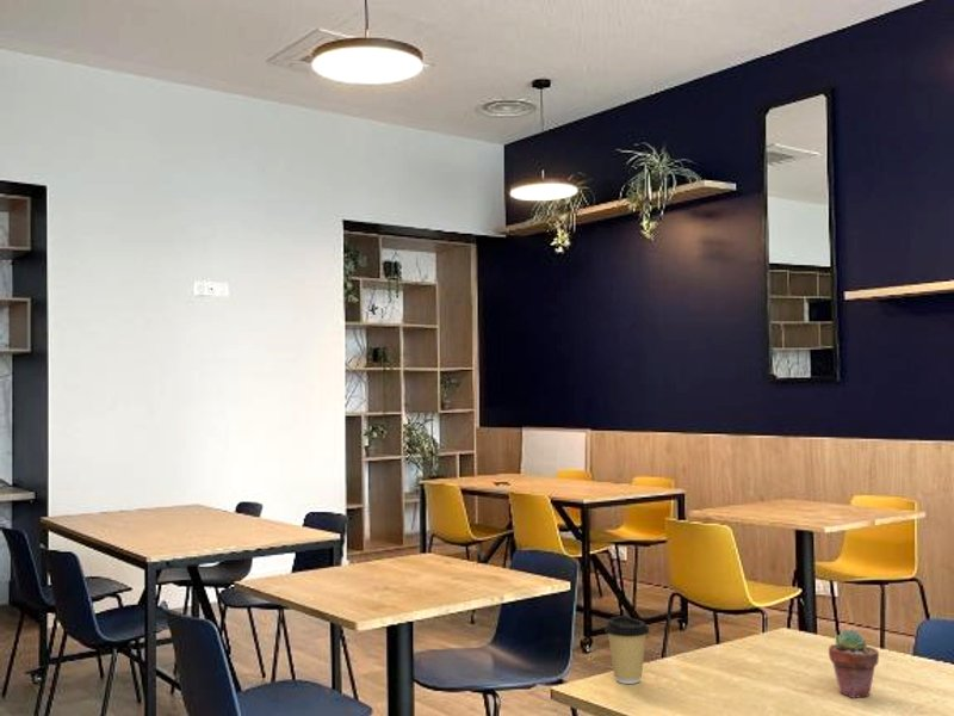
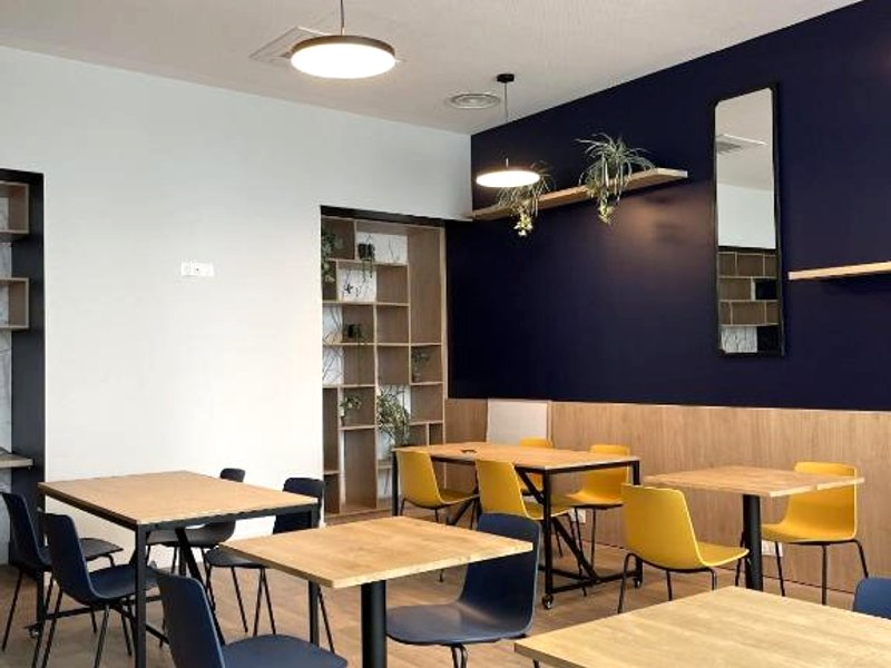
- coffee cup [603,615,650,685]
- potted succulent [828,629,880,699]
